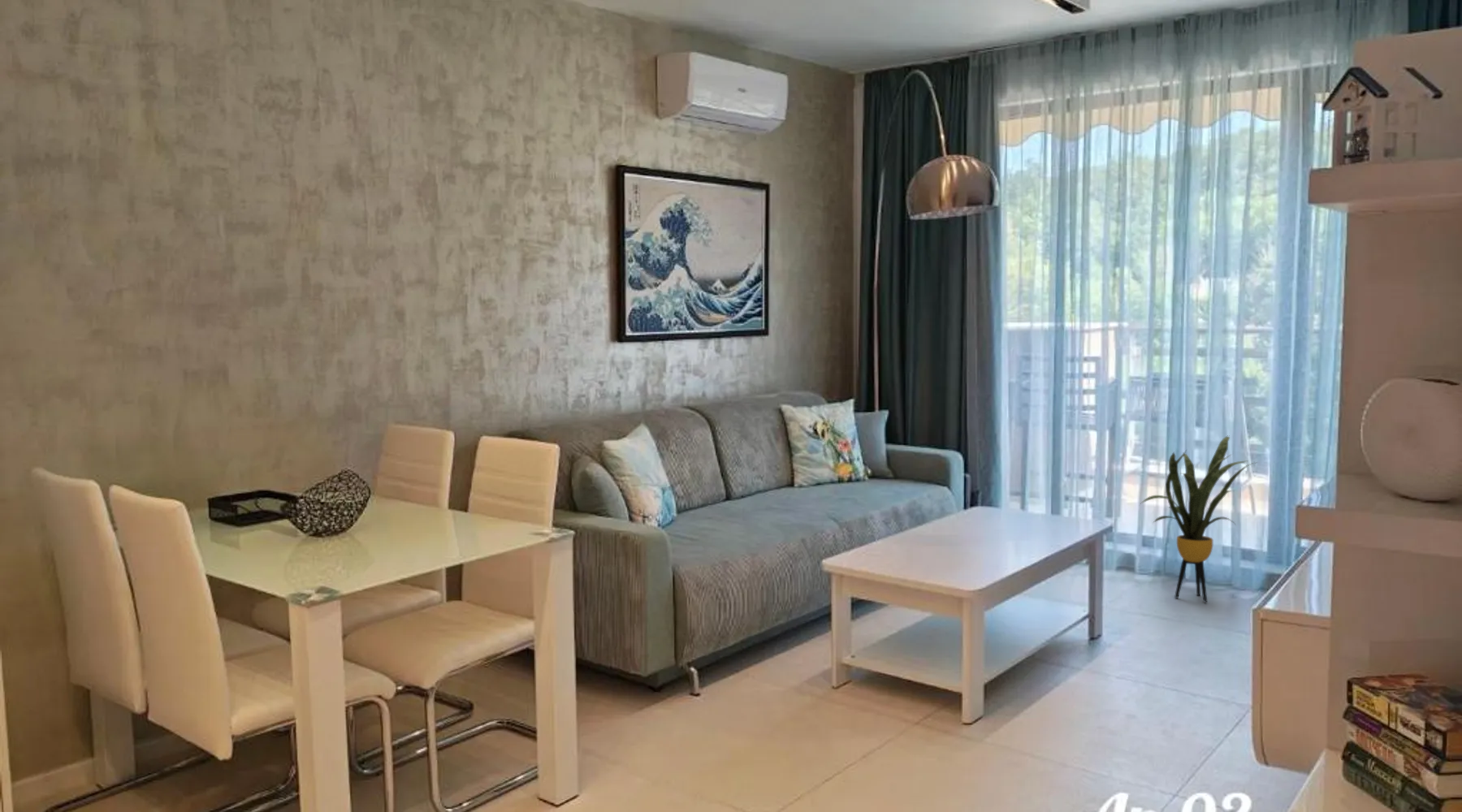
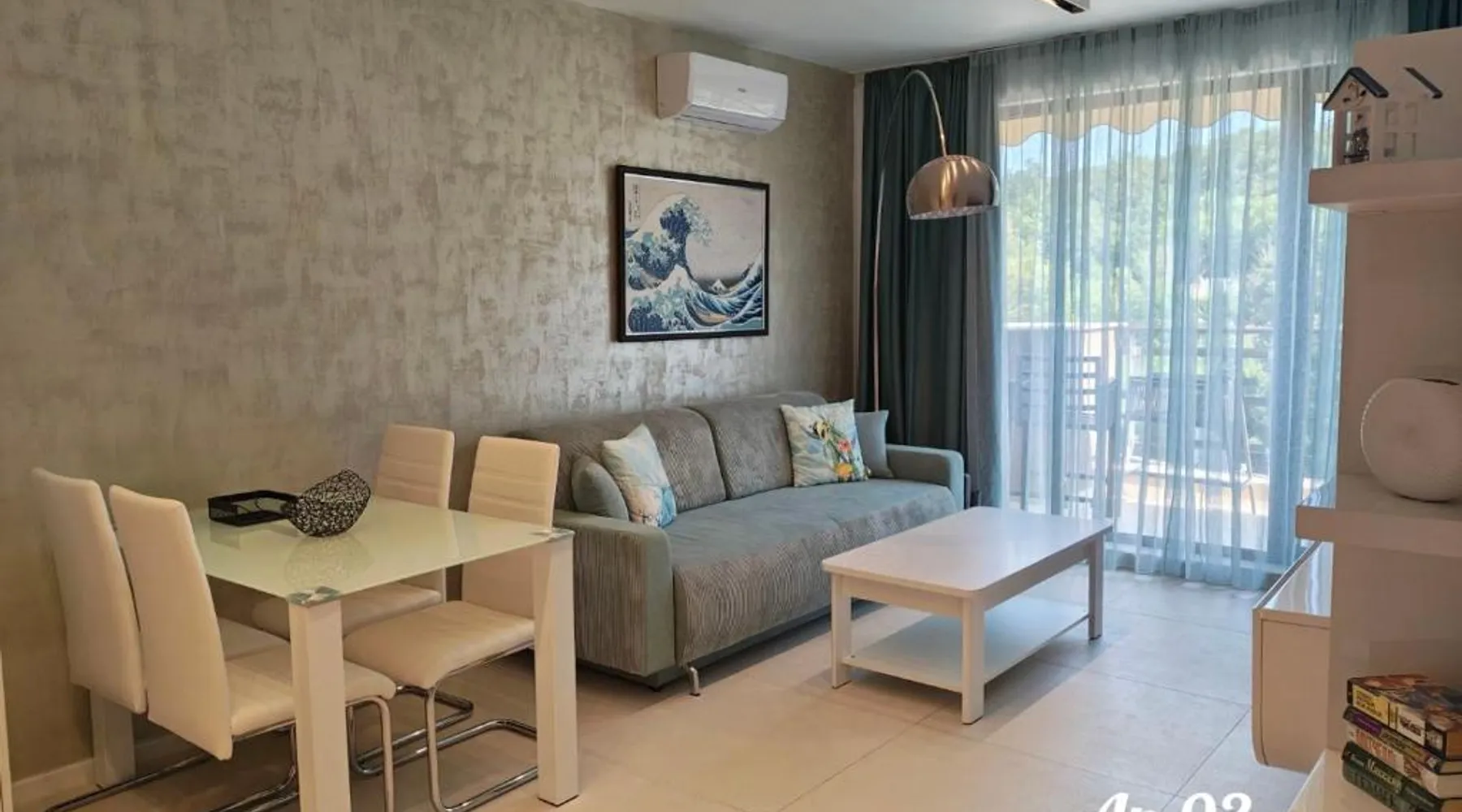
- house plant [1139,435,1260,603]
